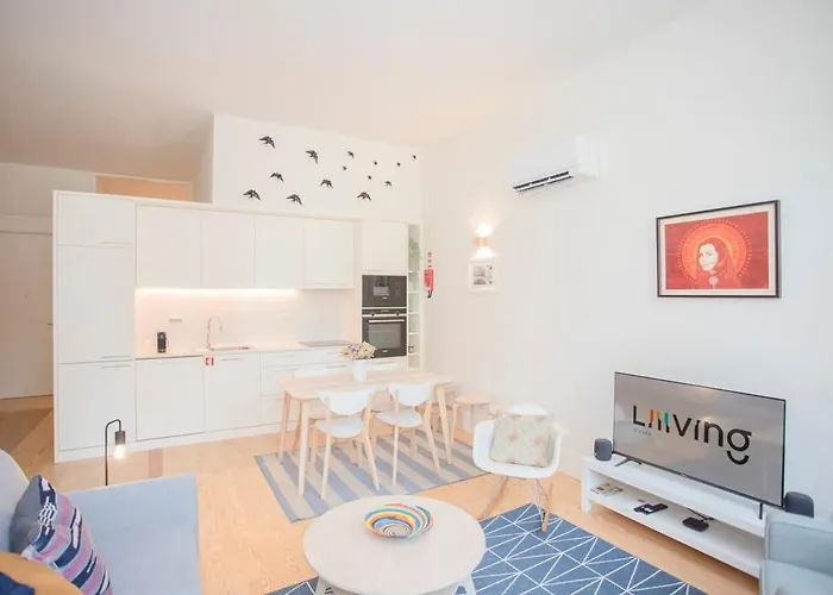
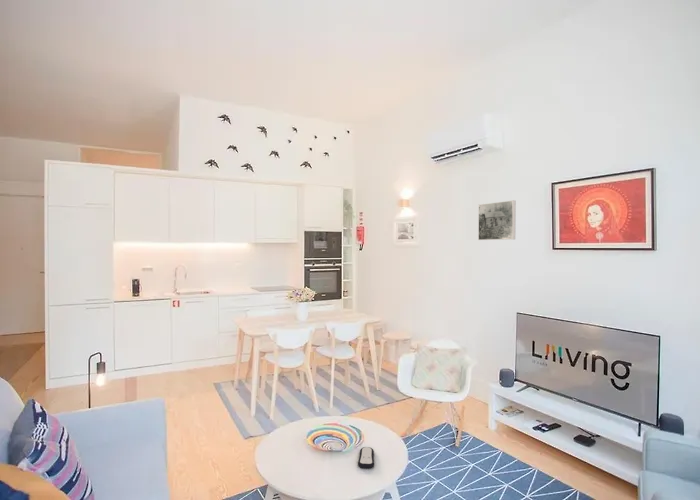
+ remote control [357,446,375,469]
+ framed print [477,199,517,241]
